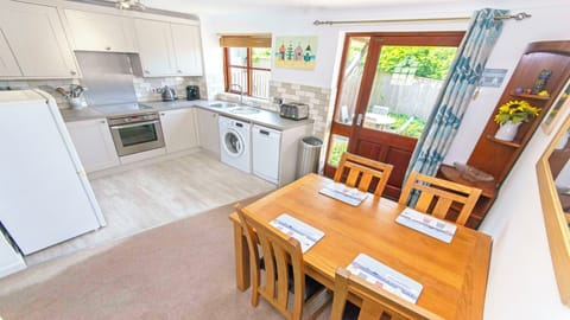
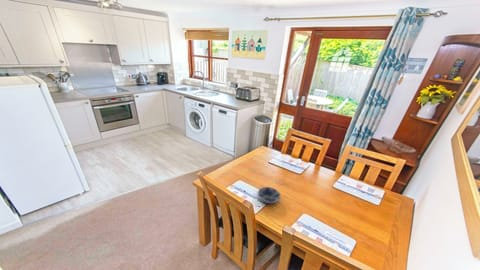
+ bowl [257,186,282,204]
